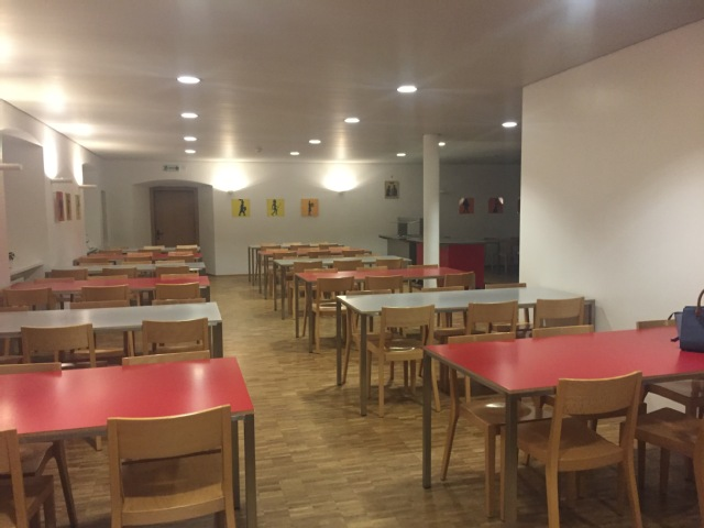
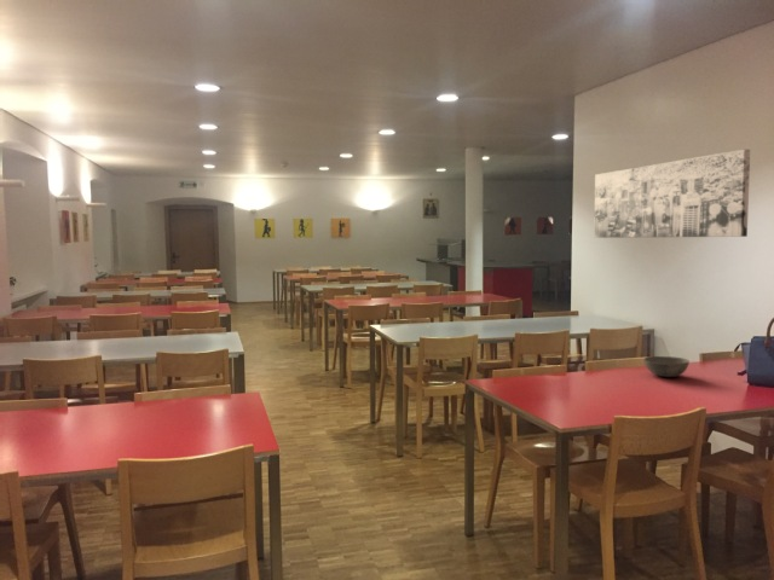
+ bowl [642,355,691,378]
+ wall art [593,149,751,239]
